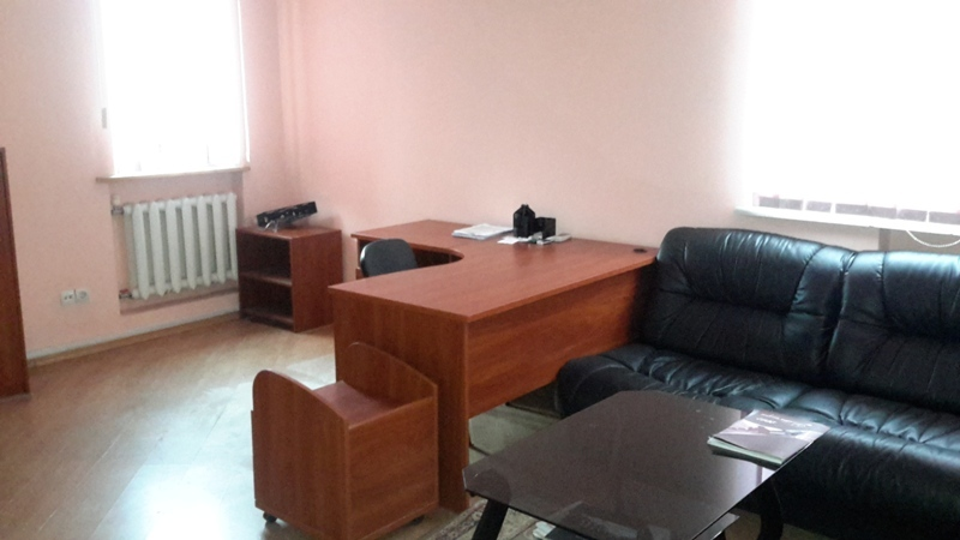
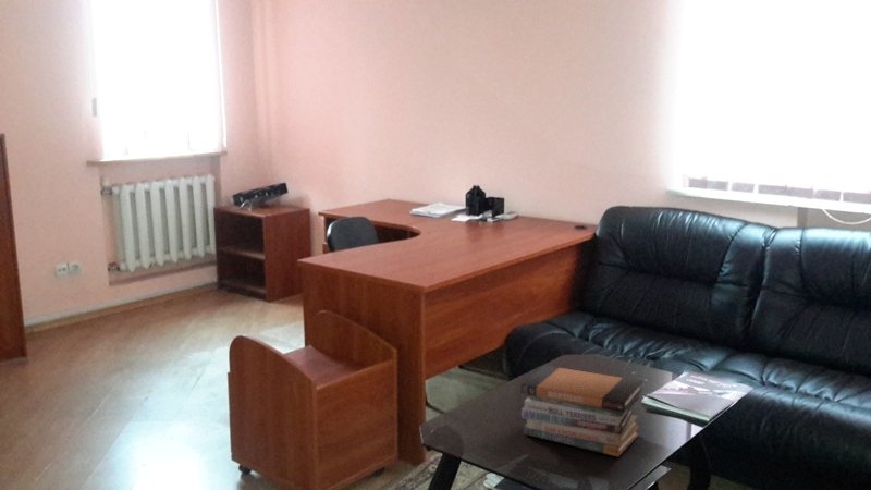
+ book stack [519,365,643,457]
